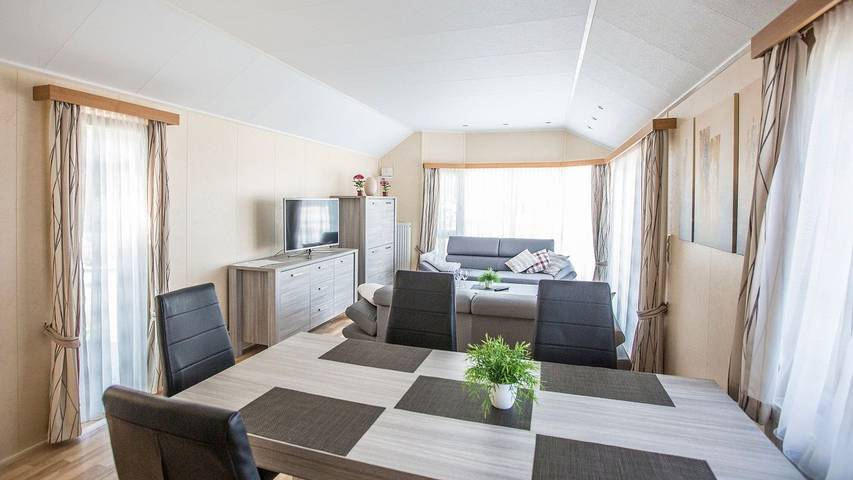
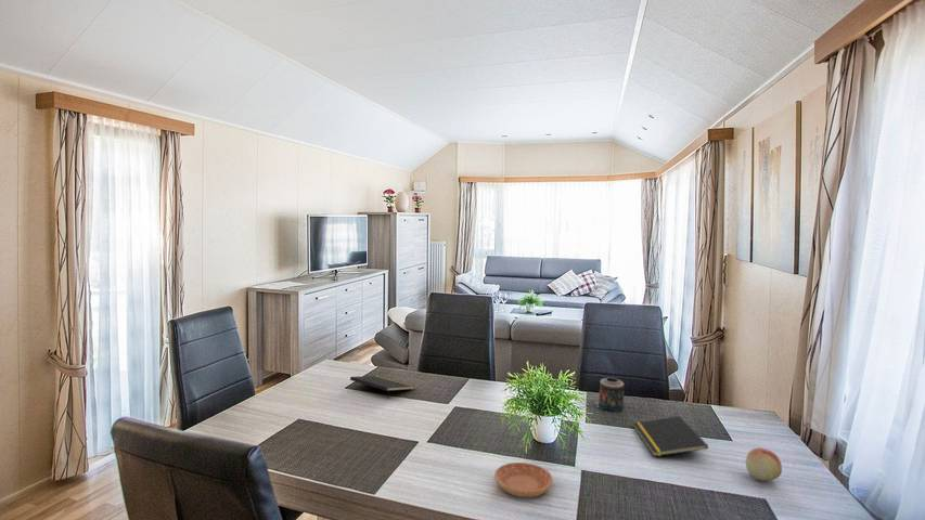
+ candle [592,377,625,413]
+ notepad [349,375,415,400]
+ saucer [493,461,554,498]
+ notepad [632,415,709,457]
+ fruit [745,447,783,481]
